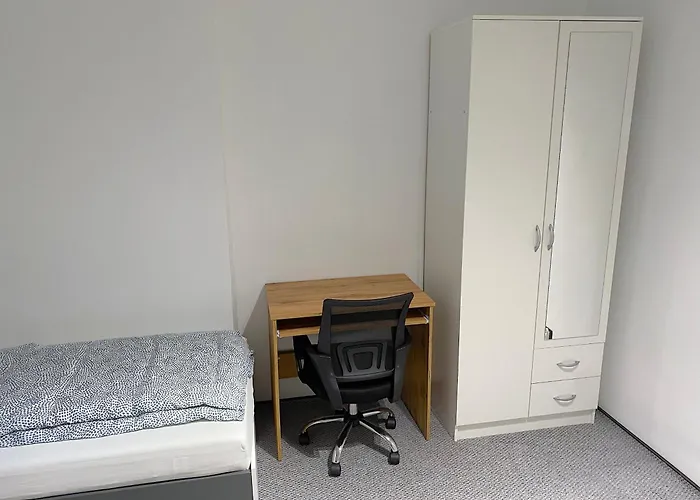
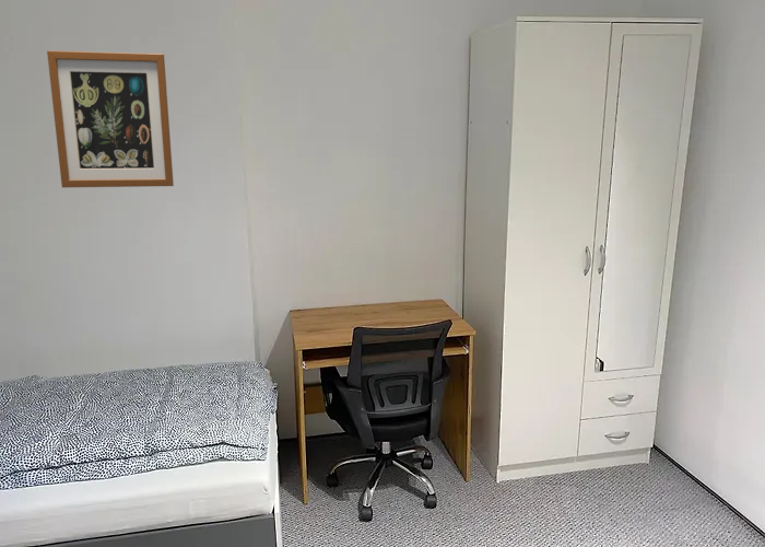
+ wall art [46,50,175,188]
